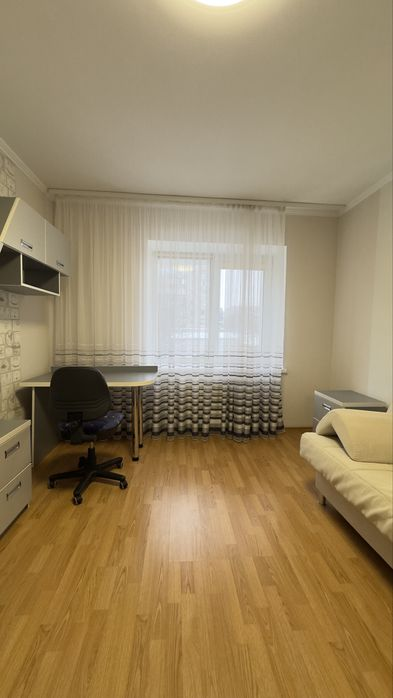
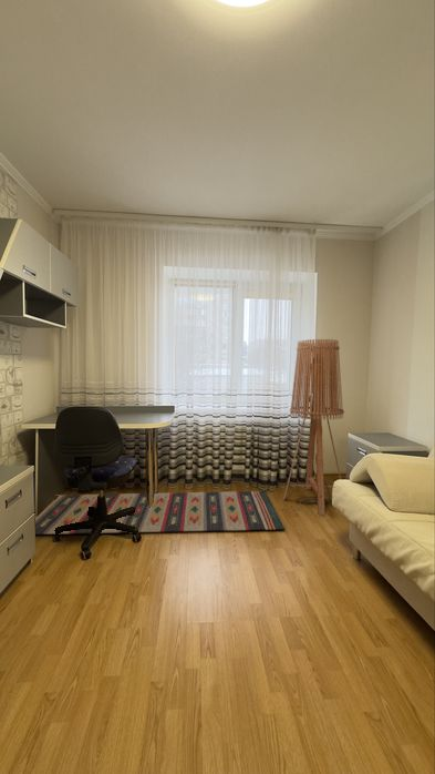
+ rug [34,490,286,536]
+ floor lamp [282,338,345,517]
